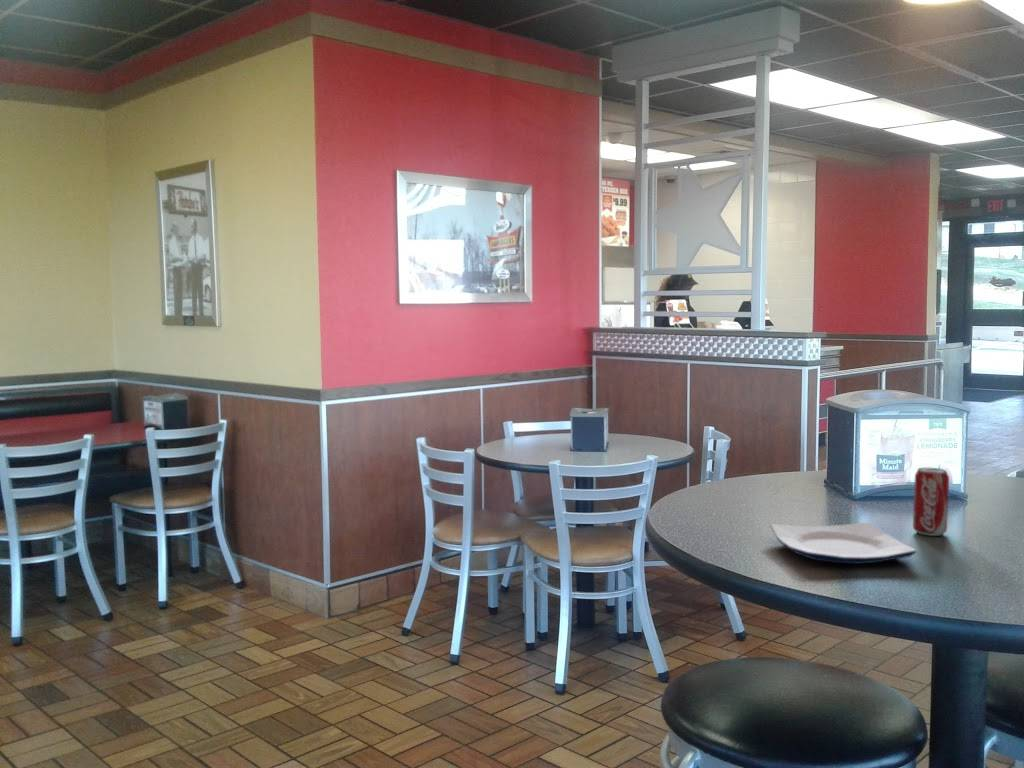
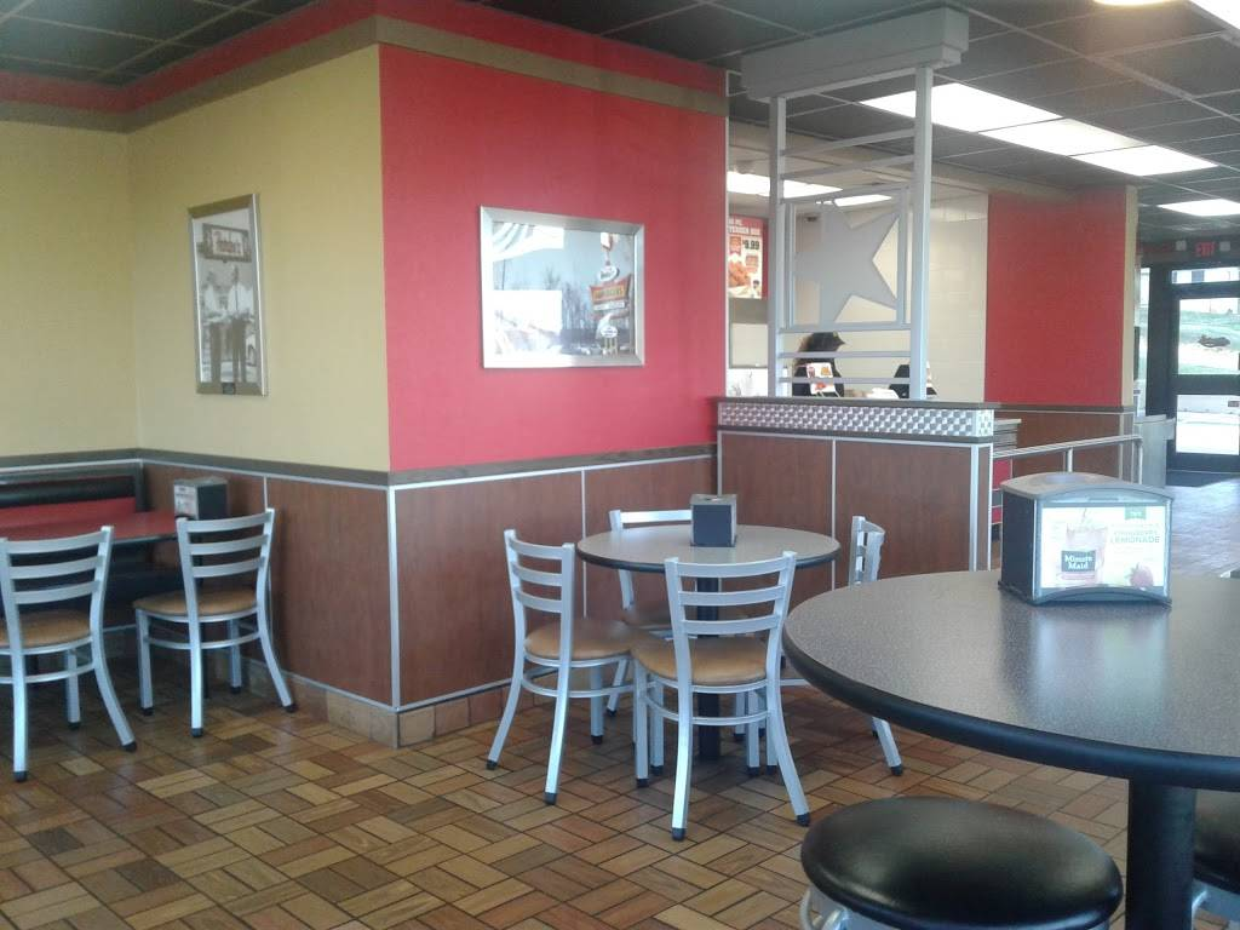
- plate [770,522,918,565]
- beverage can [912,467,950,537]
